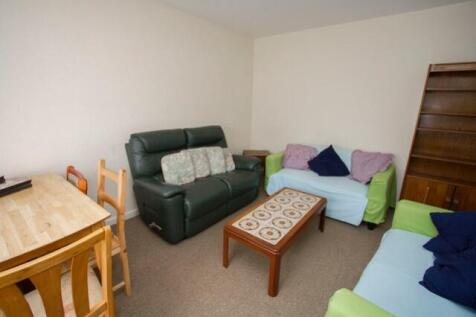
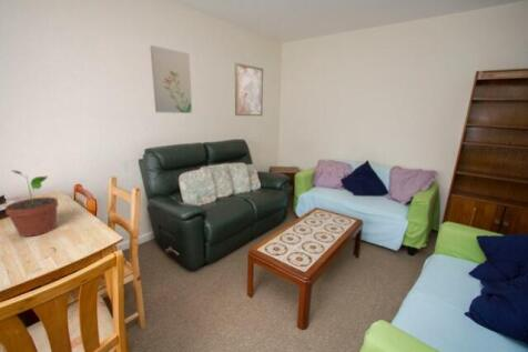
+ wall art [234,61,264,117]
+ potted plant [4,169,60,238]
+ wall art [149,44,193,114]
